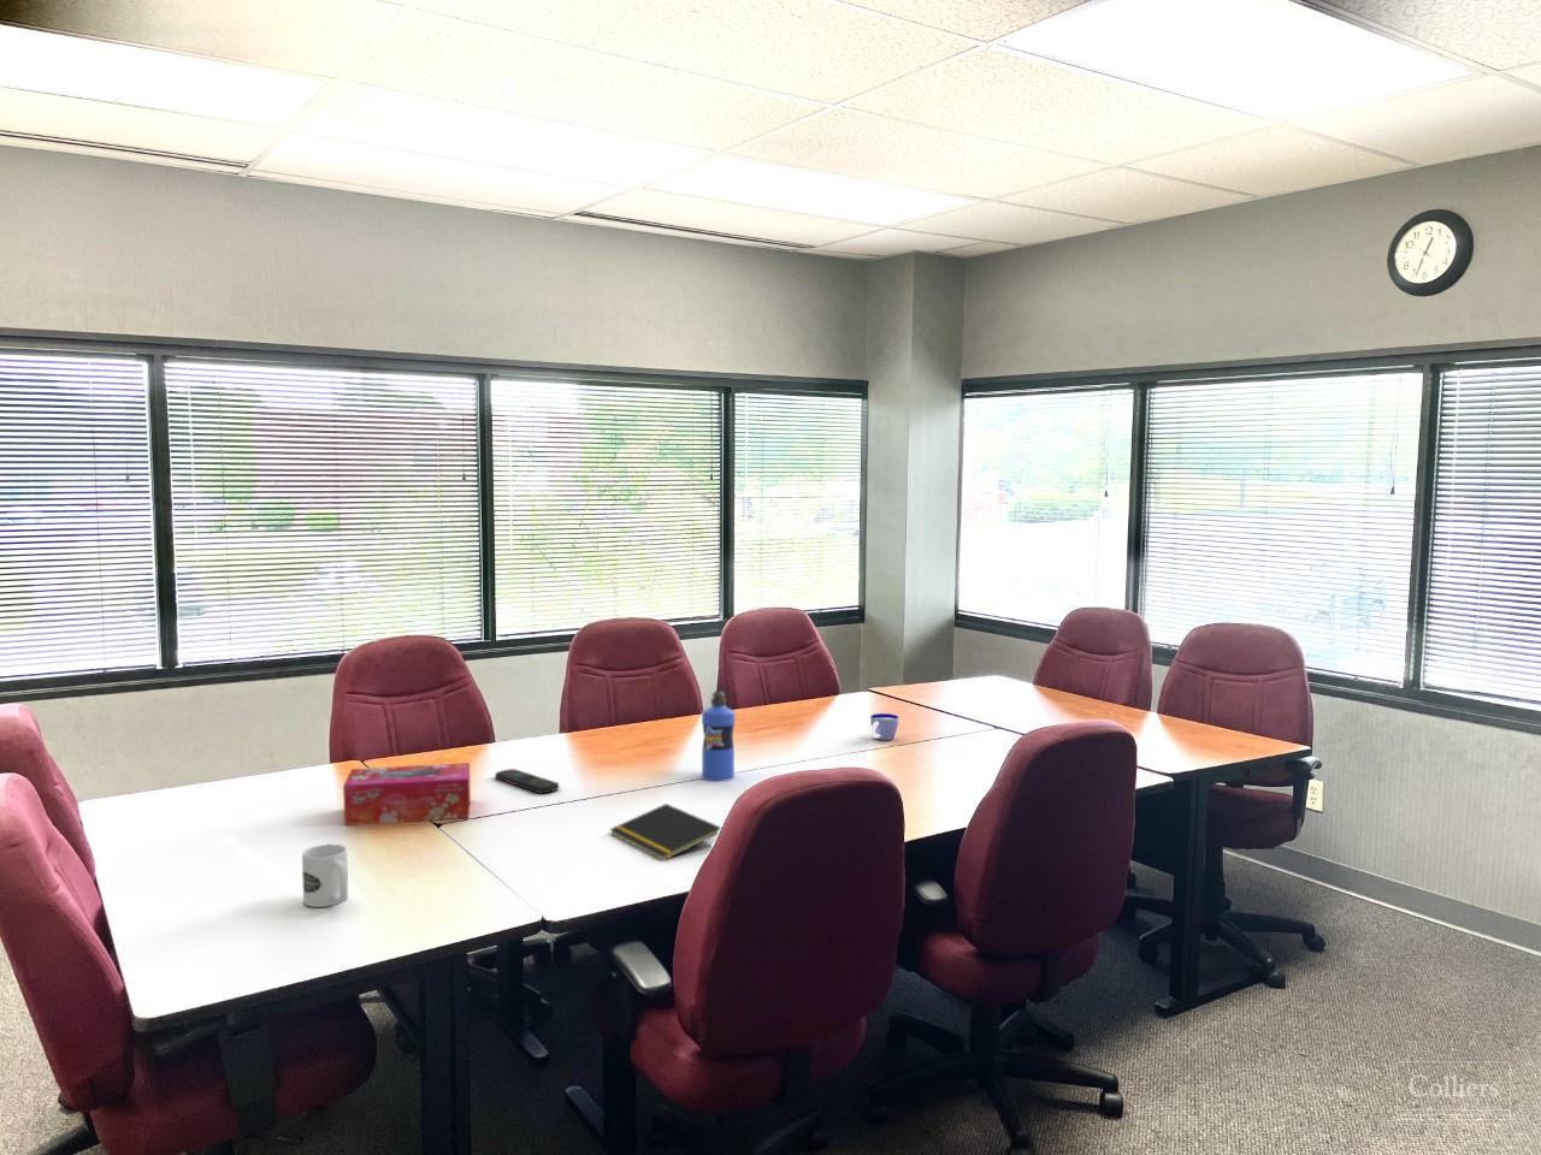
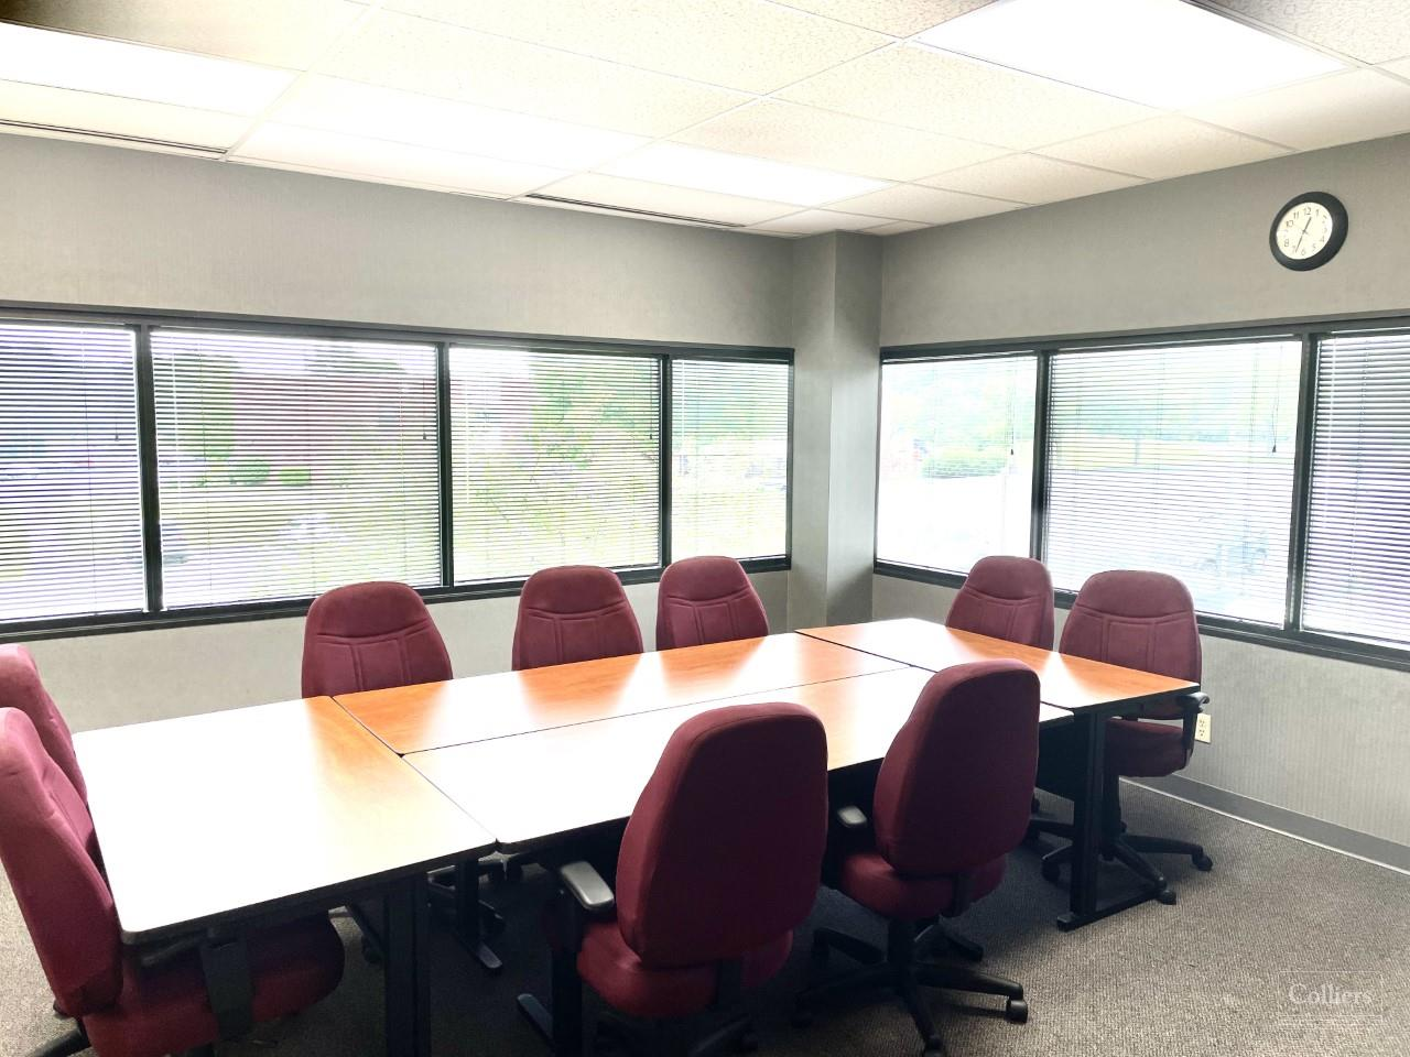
- mug [301,843,349,909]
- remote control [494,768,559,793]
- water bottle [700,689,735,783]
- cup [869,712,899,741]
- tissue box [342,762,472,826]
- notepad [609,802,722,861]
